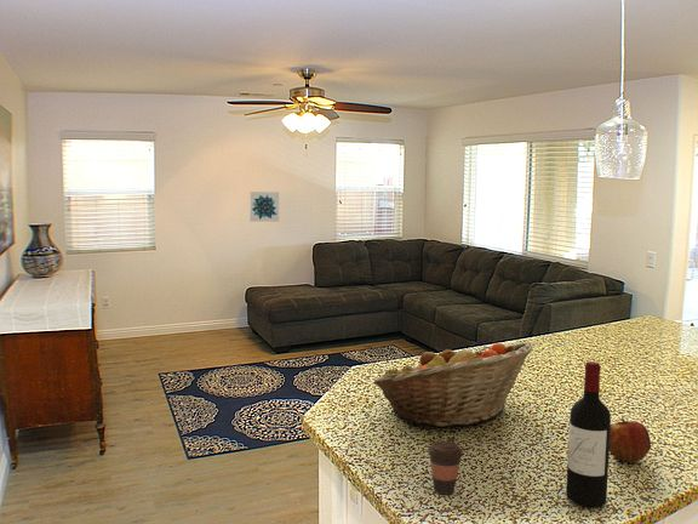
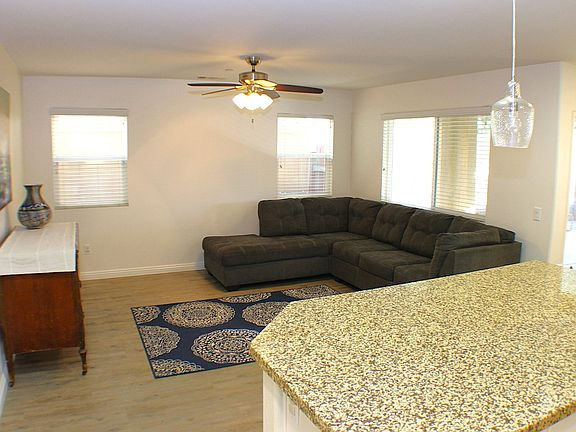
- wine bottle [565,360,612,508]
- coffee cup [427,440,464,495]
- fruit basket [372,341,534,428]
- wall art [248,190,280,223]
- apple [610,416,652,463]
